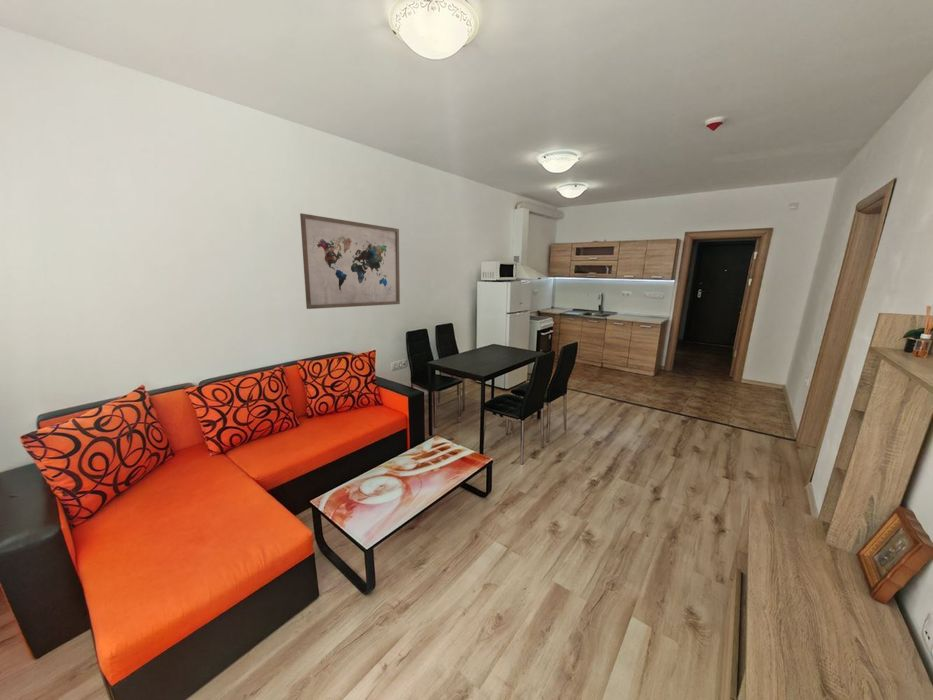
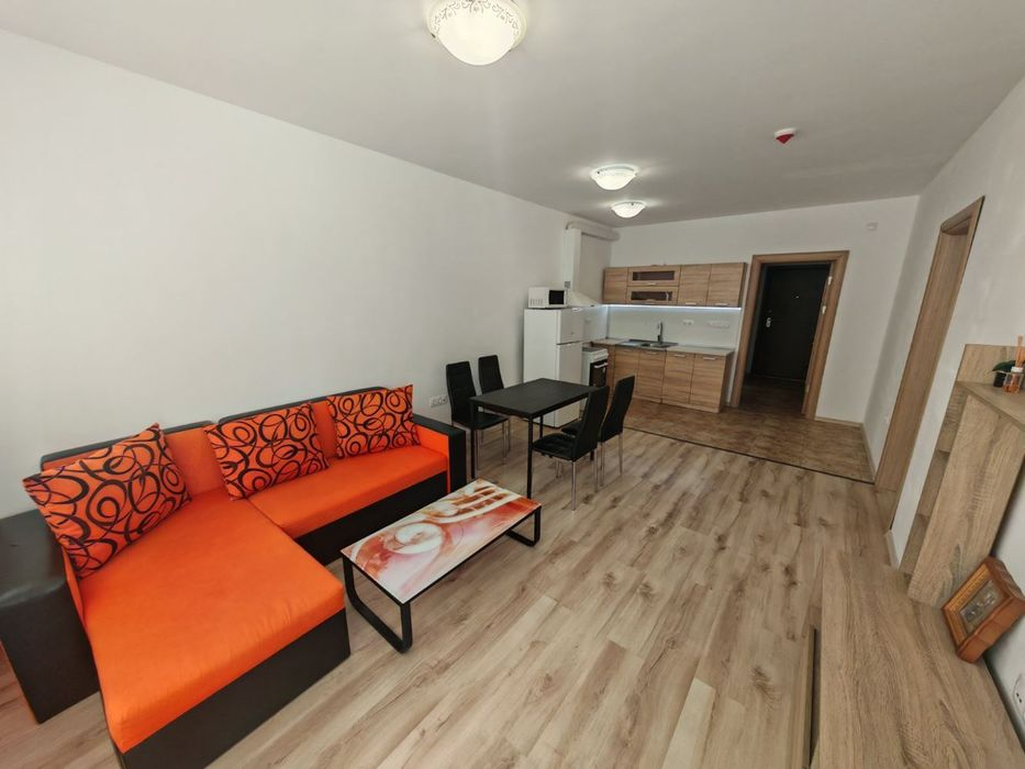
- wall art [299,212,401,310]
